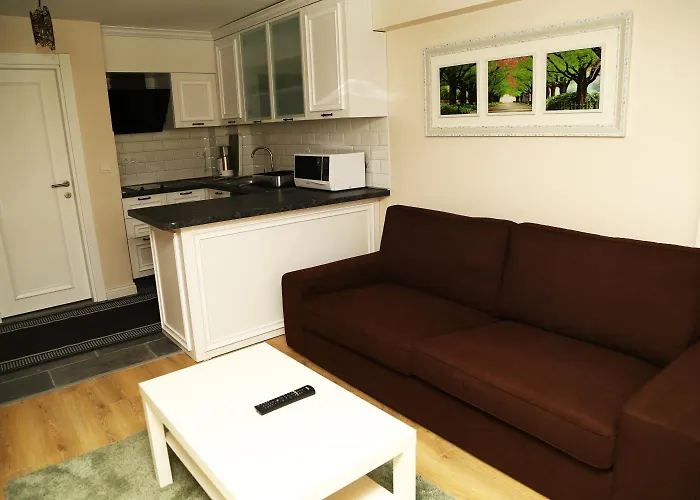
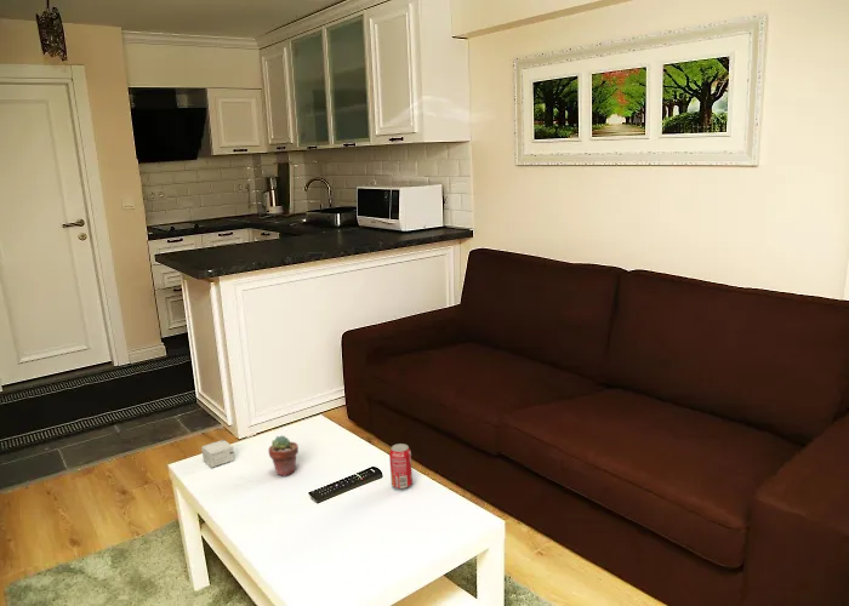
+ beverage can [388,442,414,490]
+ small box [200,439,235,469]
+ potted succulent [267,435,300,478]
